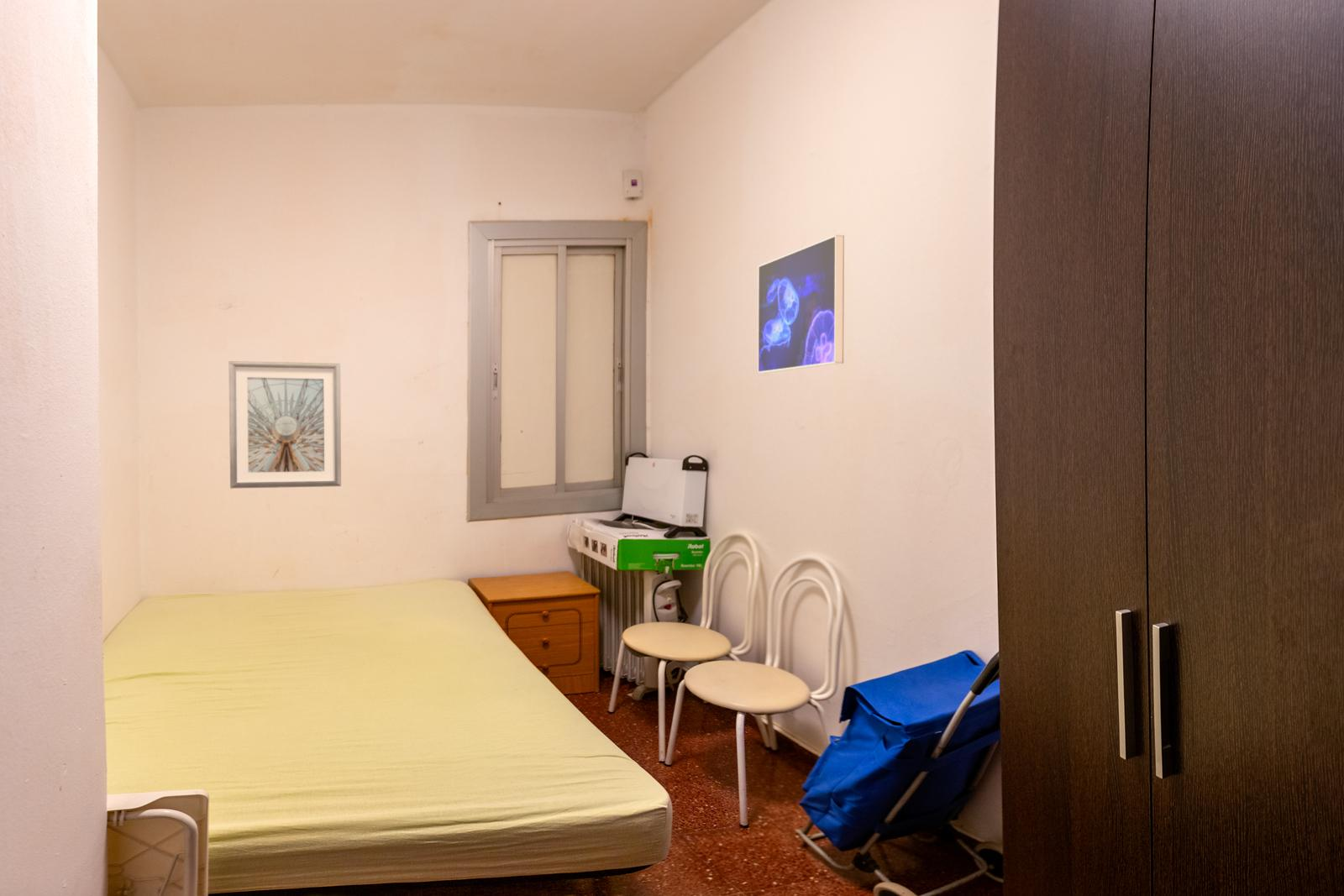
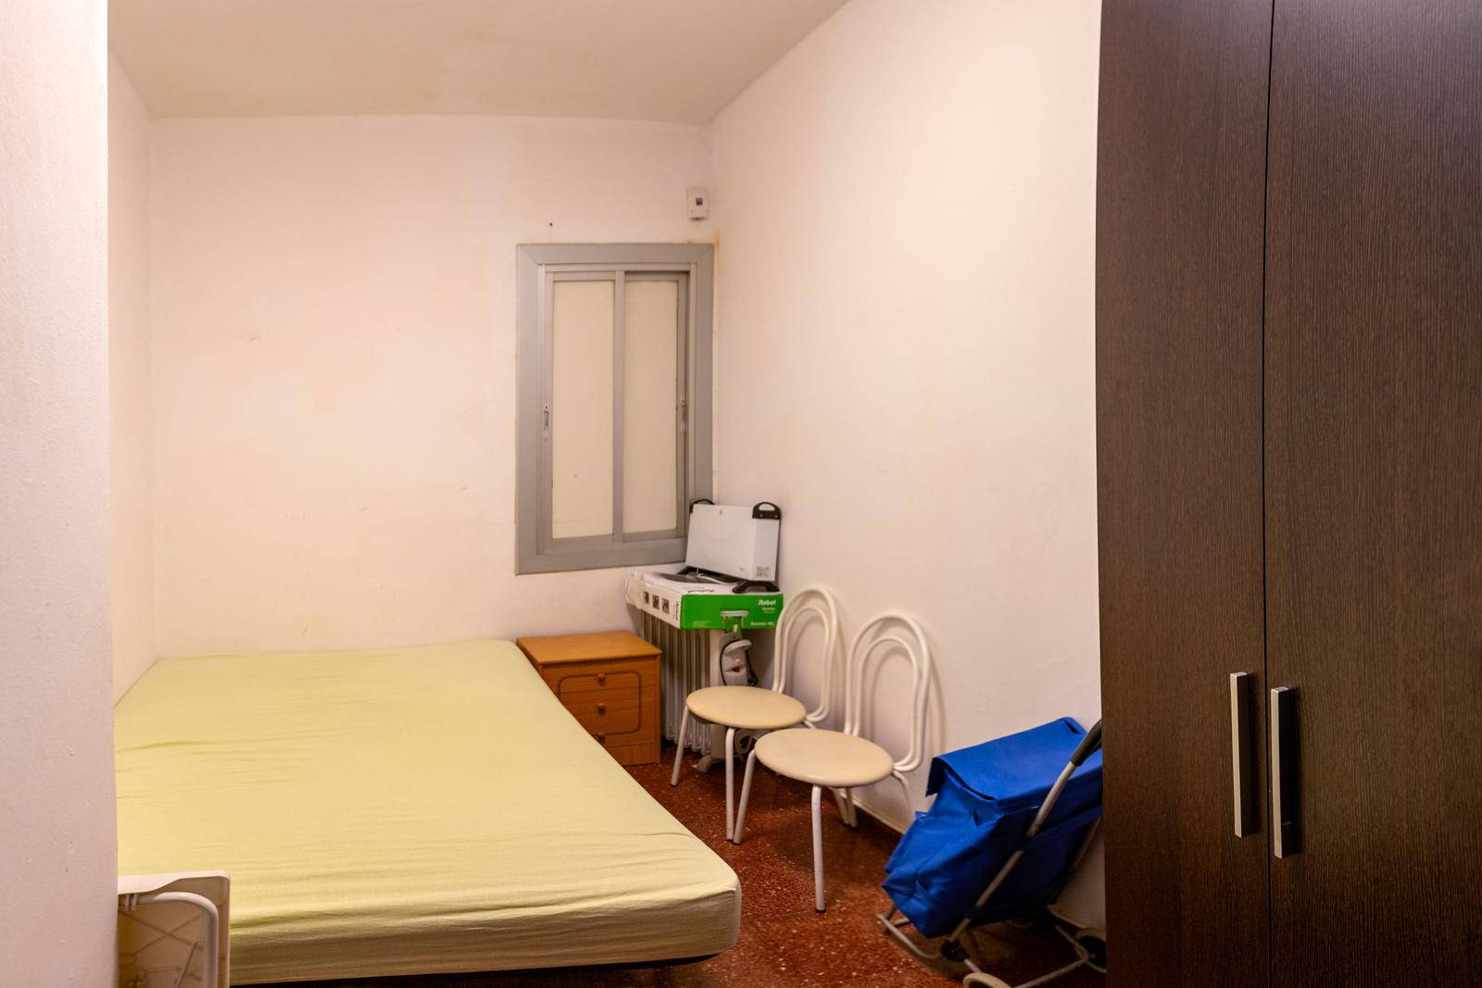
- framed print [757,234,845,374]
- picture frame [228,360,342,490]
